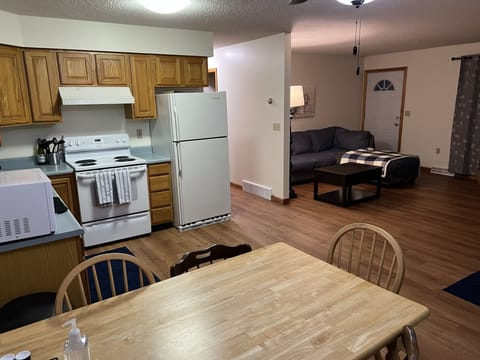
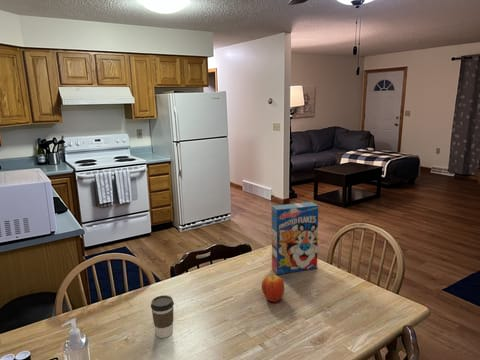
+ fruit [261,274,285,303]
+ coffee cup [150,294,175,339]
+ cereal box [271,201,319,275]
